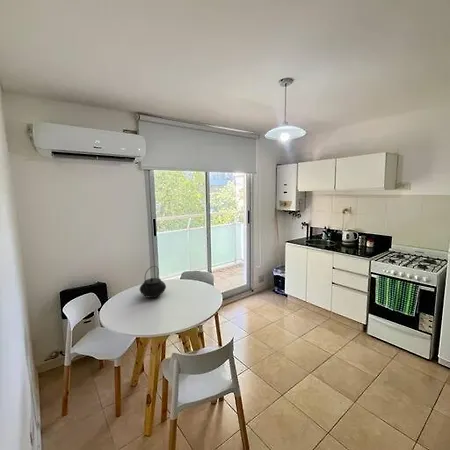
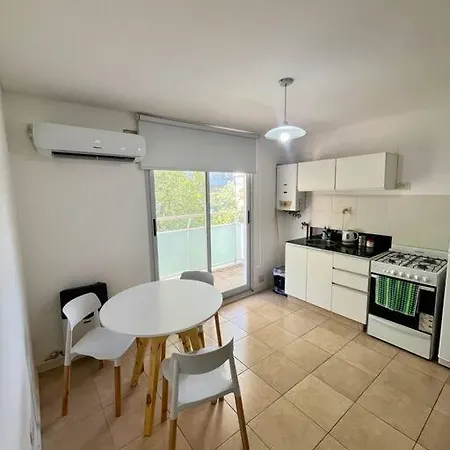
- teapot [139,265,167,299]
